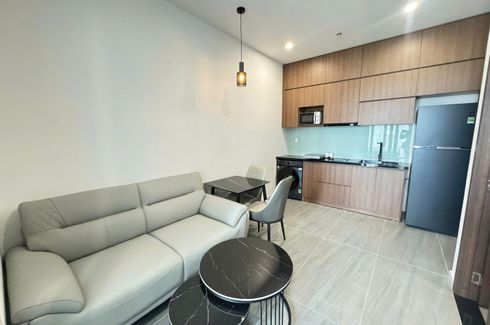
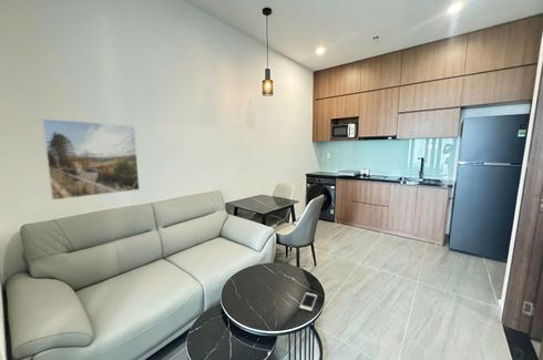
+ cell phone [298,291,318,312]
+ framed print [41,117,141,202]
